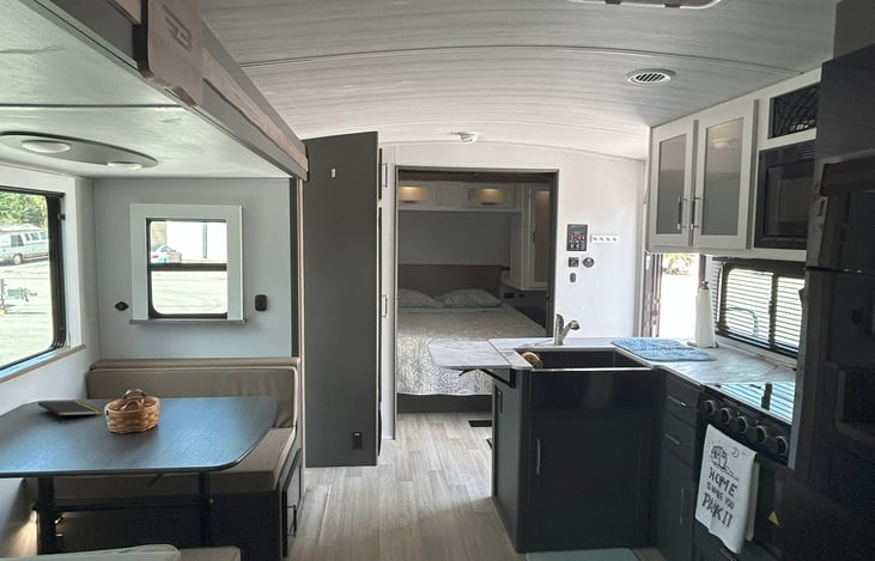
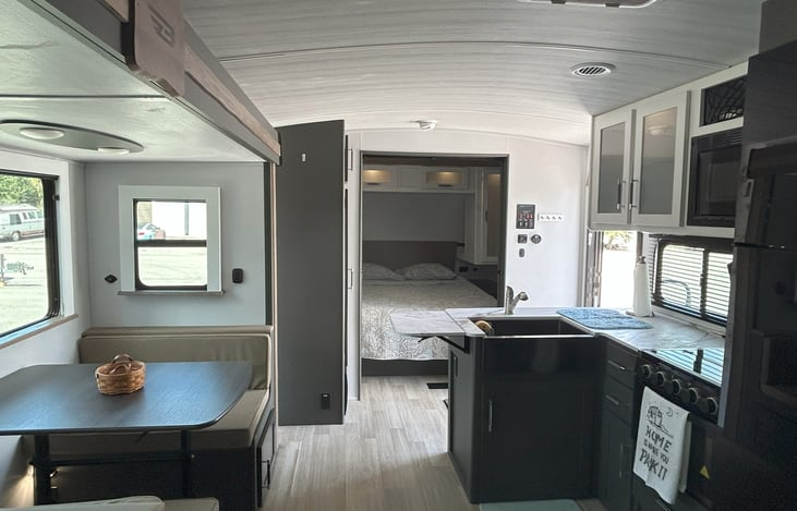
- notepad [37,401,103,425]
